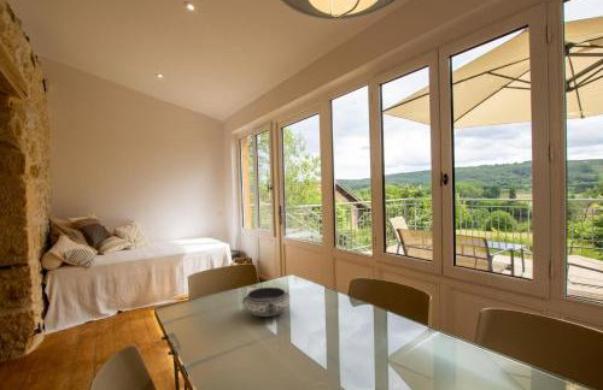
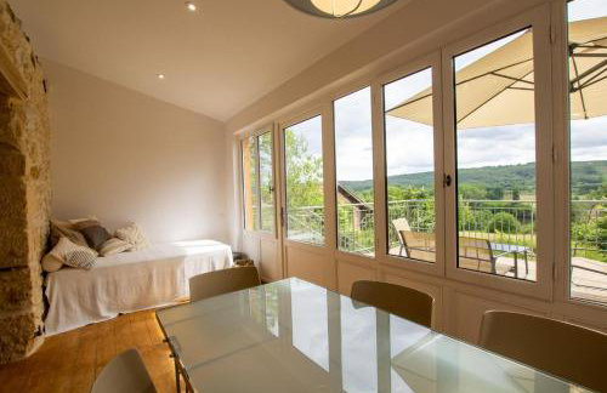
- bowl [241,286,292,318]
